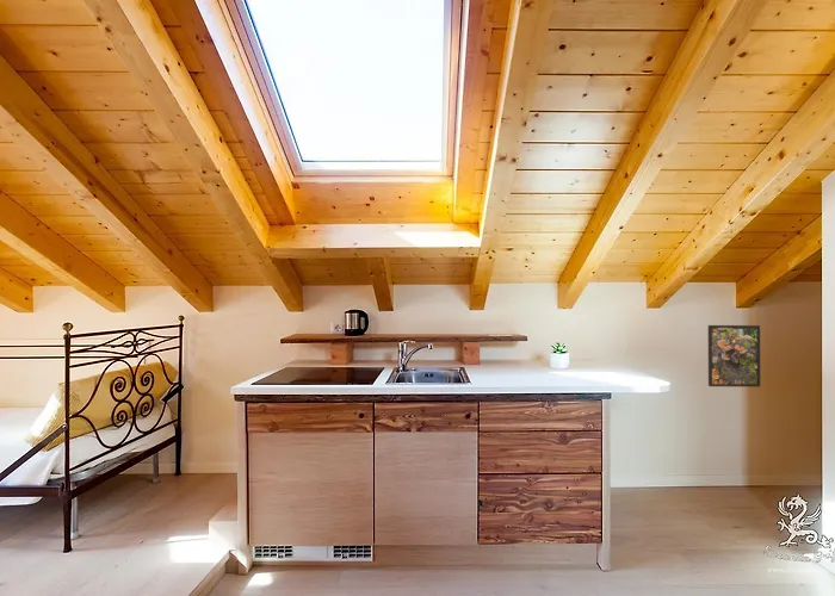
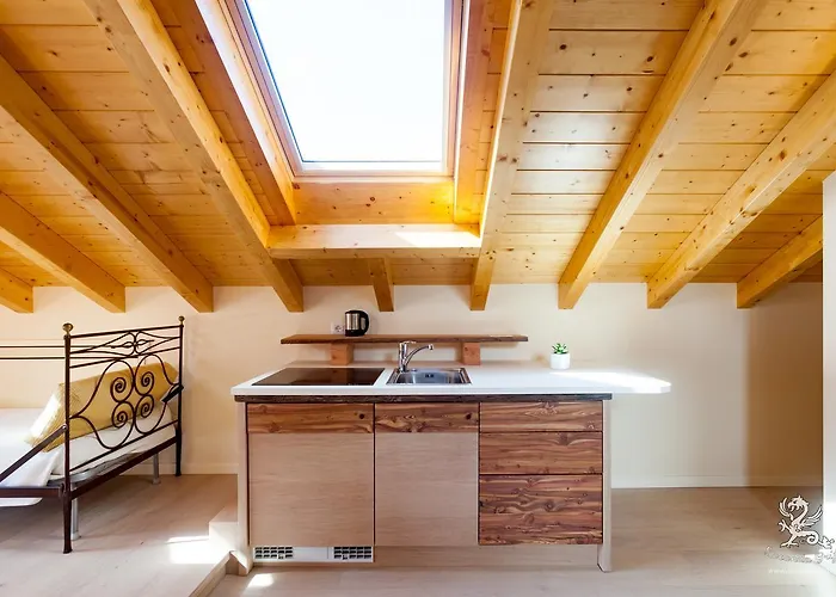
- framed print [707,324,761,387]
